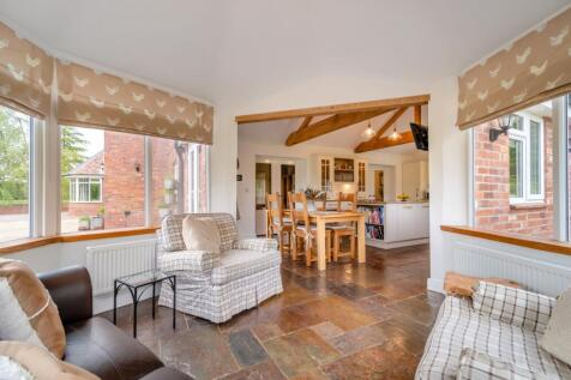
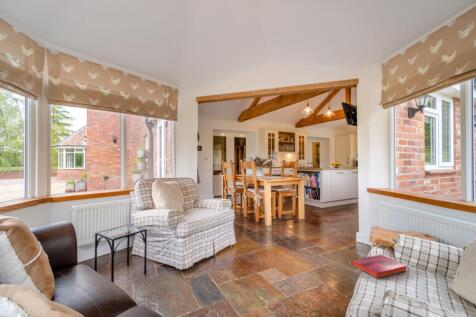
+ hardback book [350,253,408,279]
